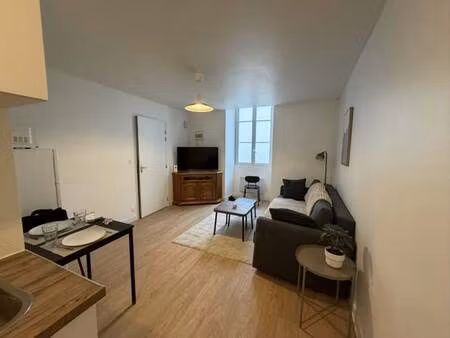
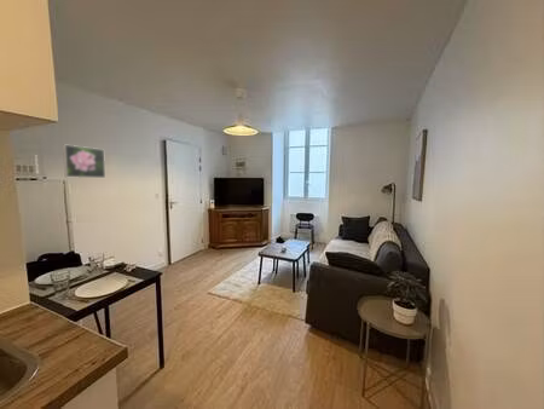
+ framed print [62,144,106,179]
